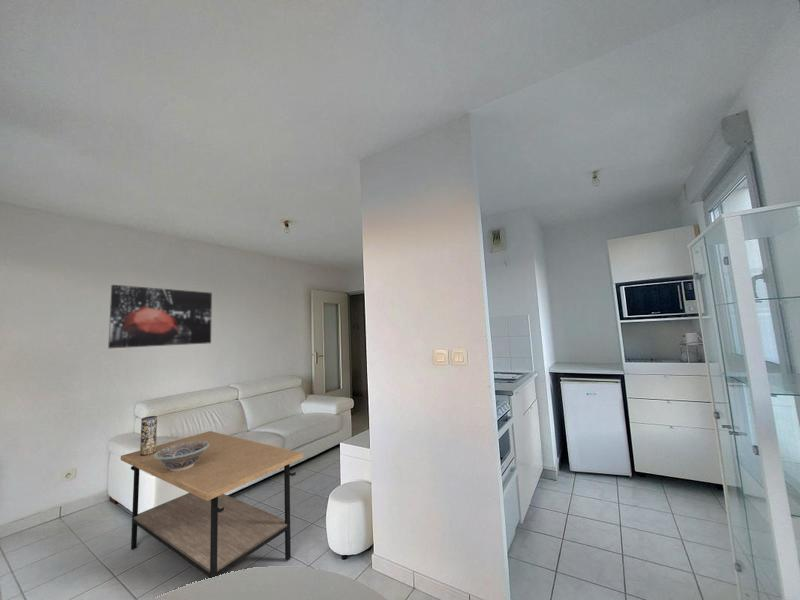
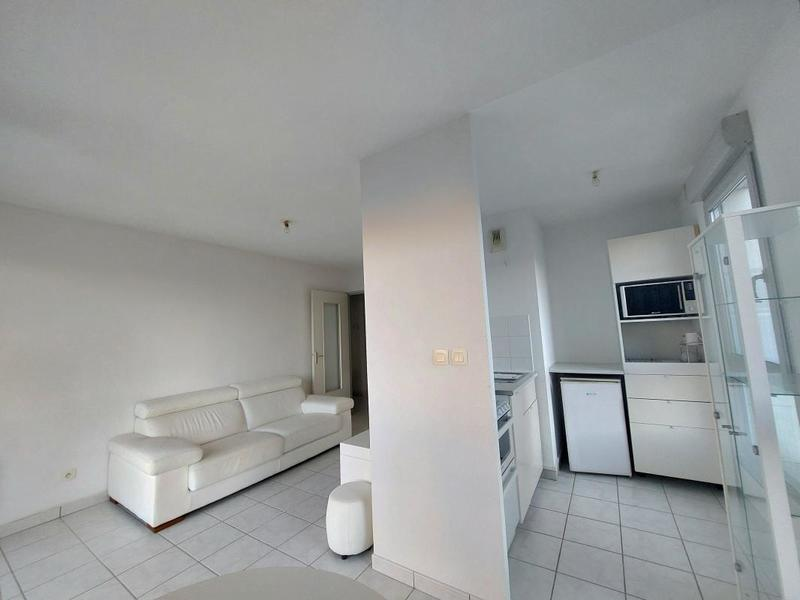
- wall art [107,284,213,349]
- coffee table [120,430,304,579]
- vase [139,415,158,456]
- decorative bowl [154,442,209,471]
